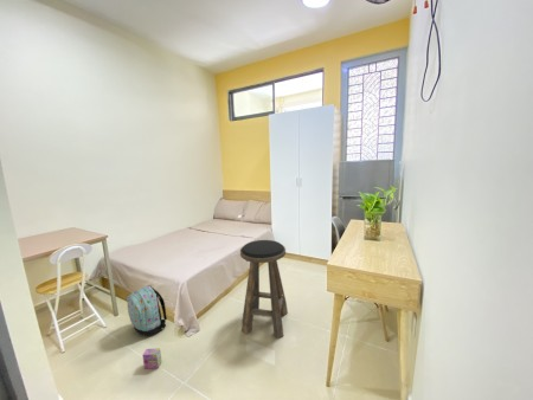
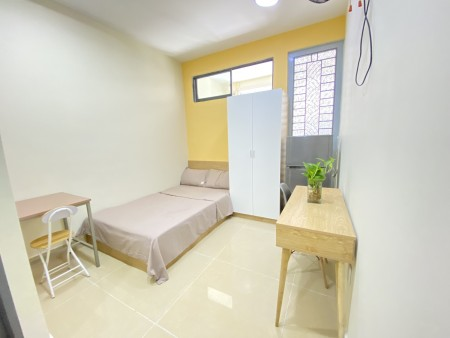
- backpack [126,284,168,337]
- box [141,347,163,370]
- stool [239,239,289,340]
